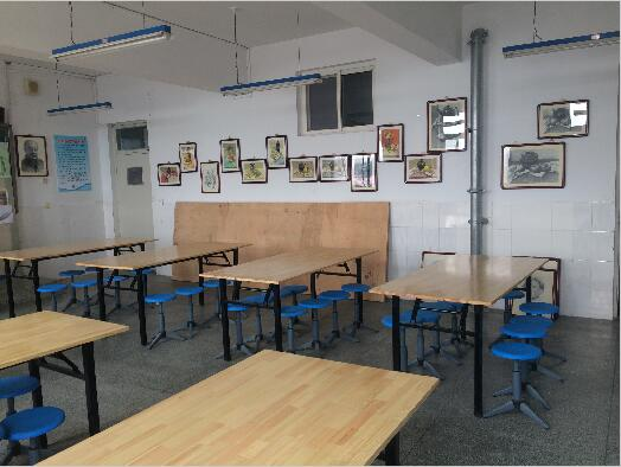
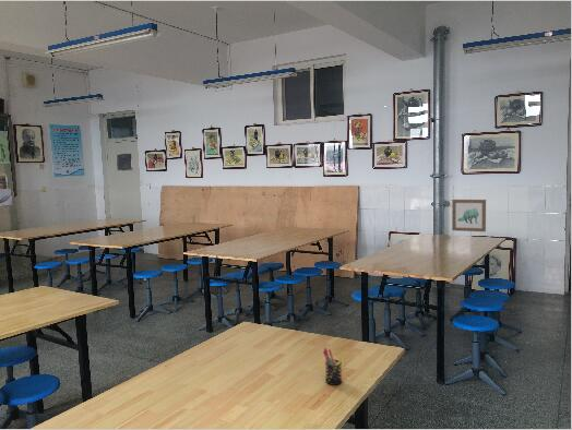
+ wall art [451,199,487,232]
+ pen holder [322,347,345,386]
